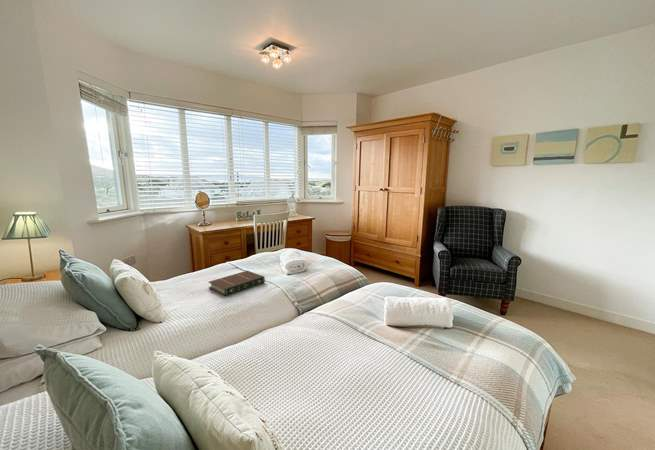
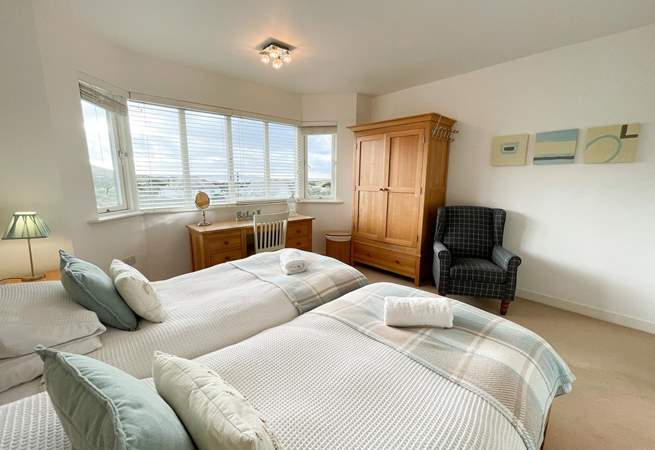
- book [207,270,266,297]
